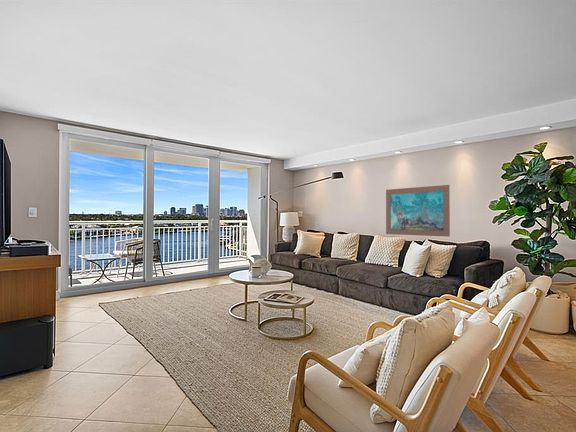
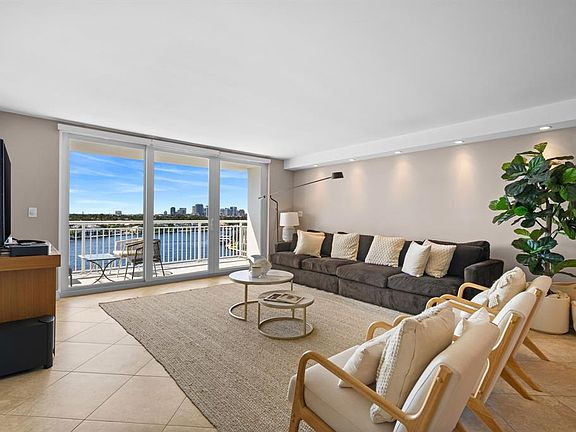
- wall art [385,184,451,238]
